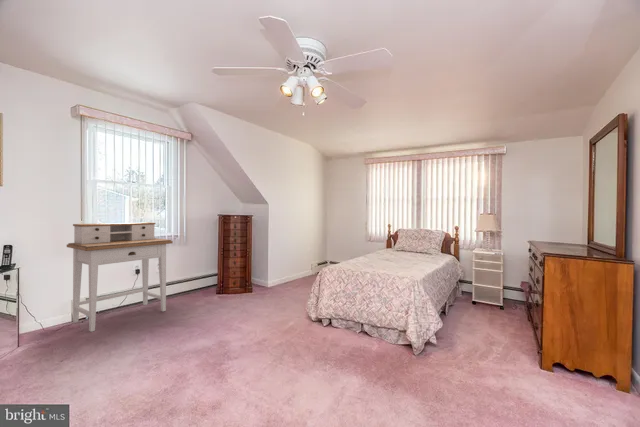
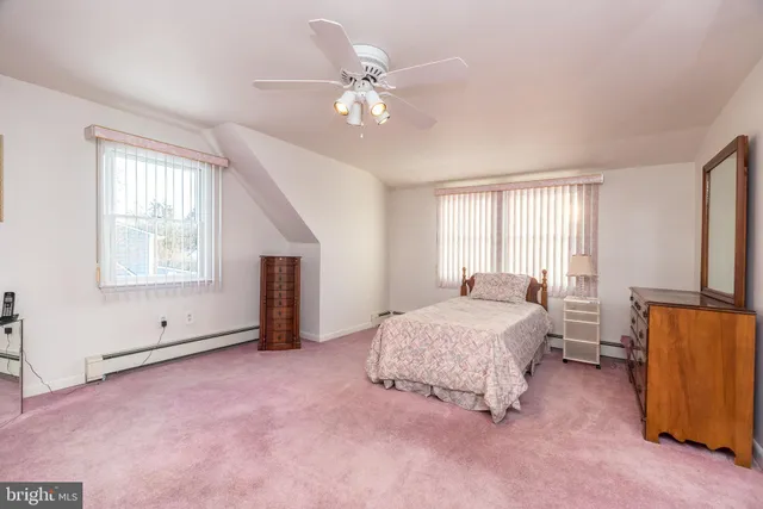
- desk [66,221,173,333]
